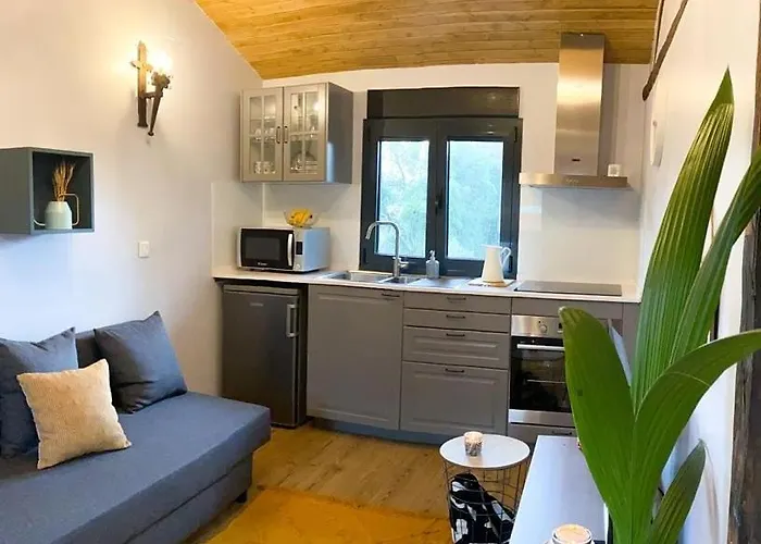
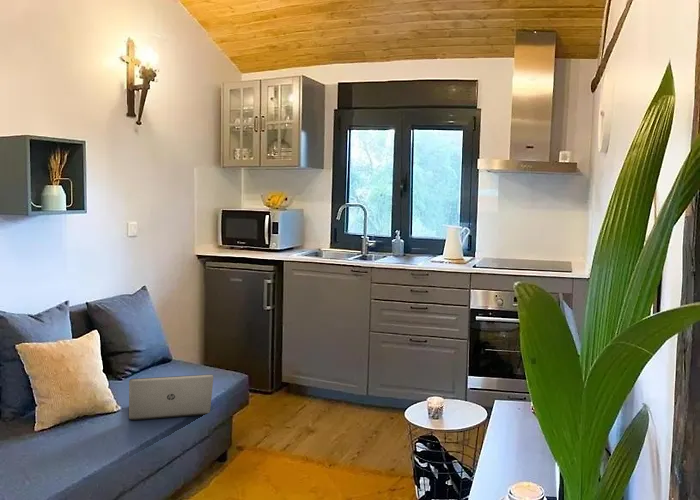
+ laptop [128,373,214,421]
